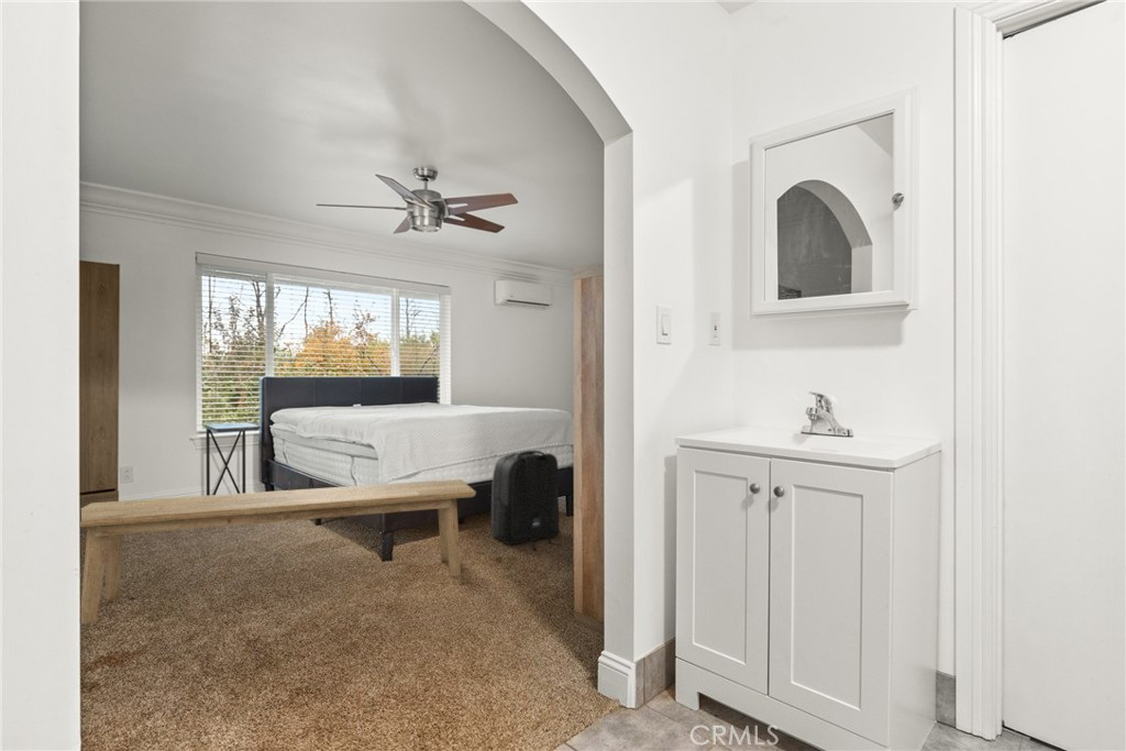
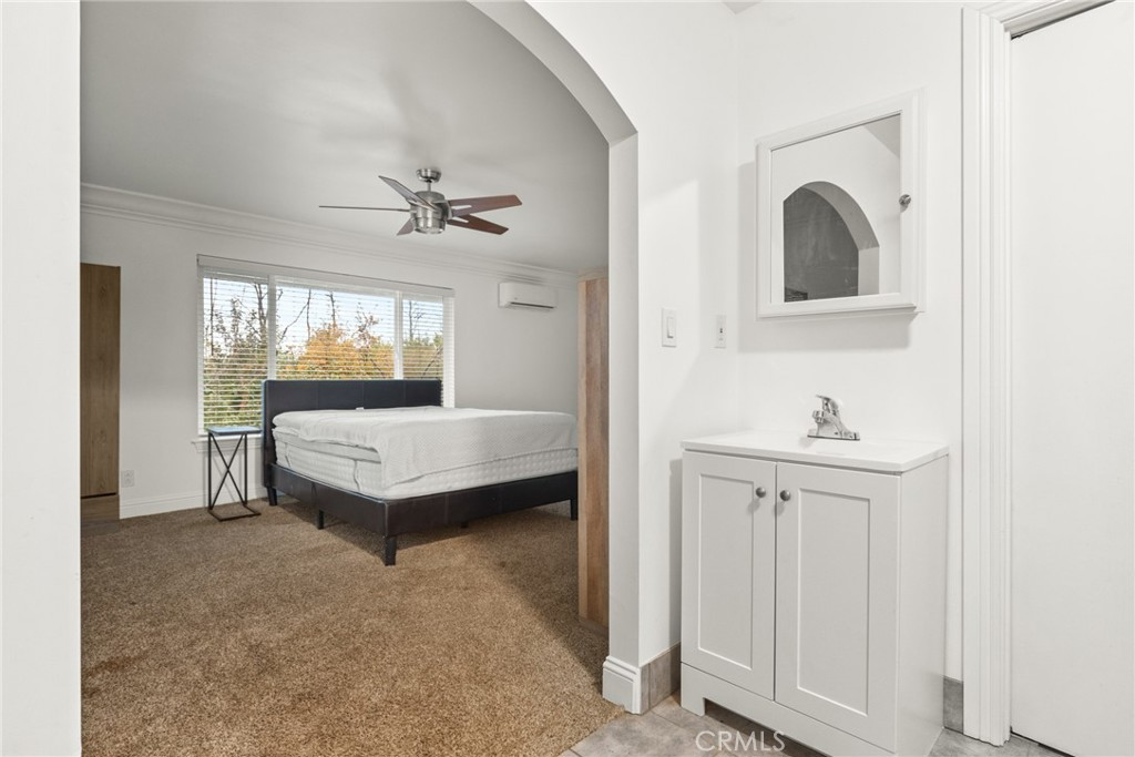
- backpack [490,450,563,552]
- bench [79,478,477,626]
